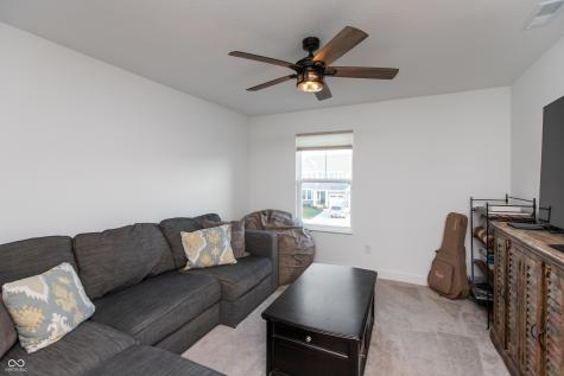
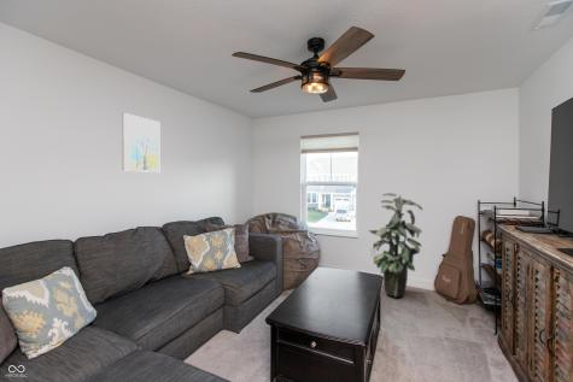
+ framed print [122,112,160,174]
+ indoor plant [367,192,423,299]
